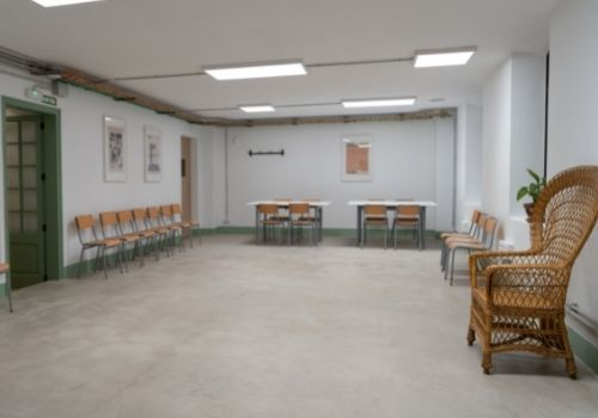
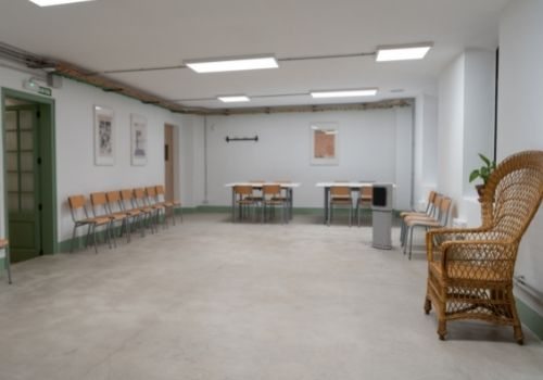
+ air purifier [370,182,394,251]
